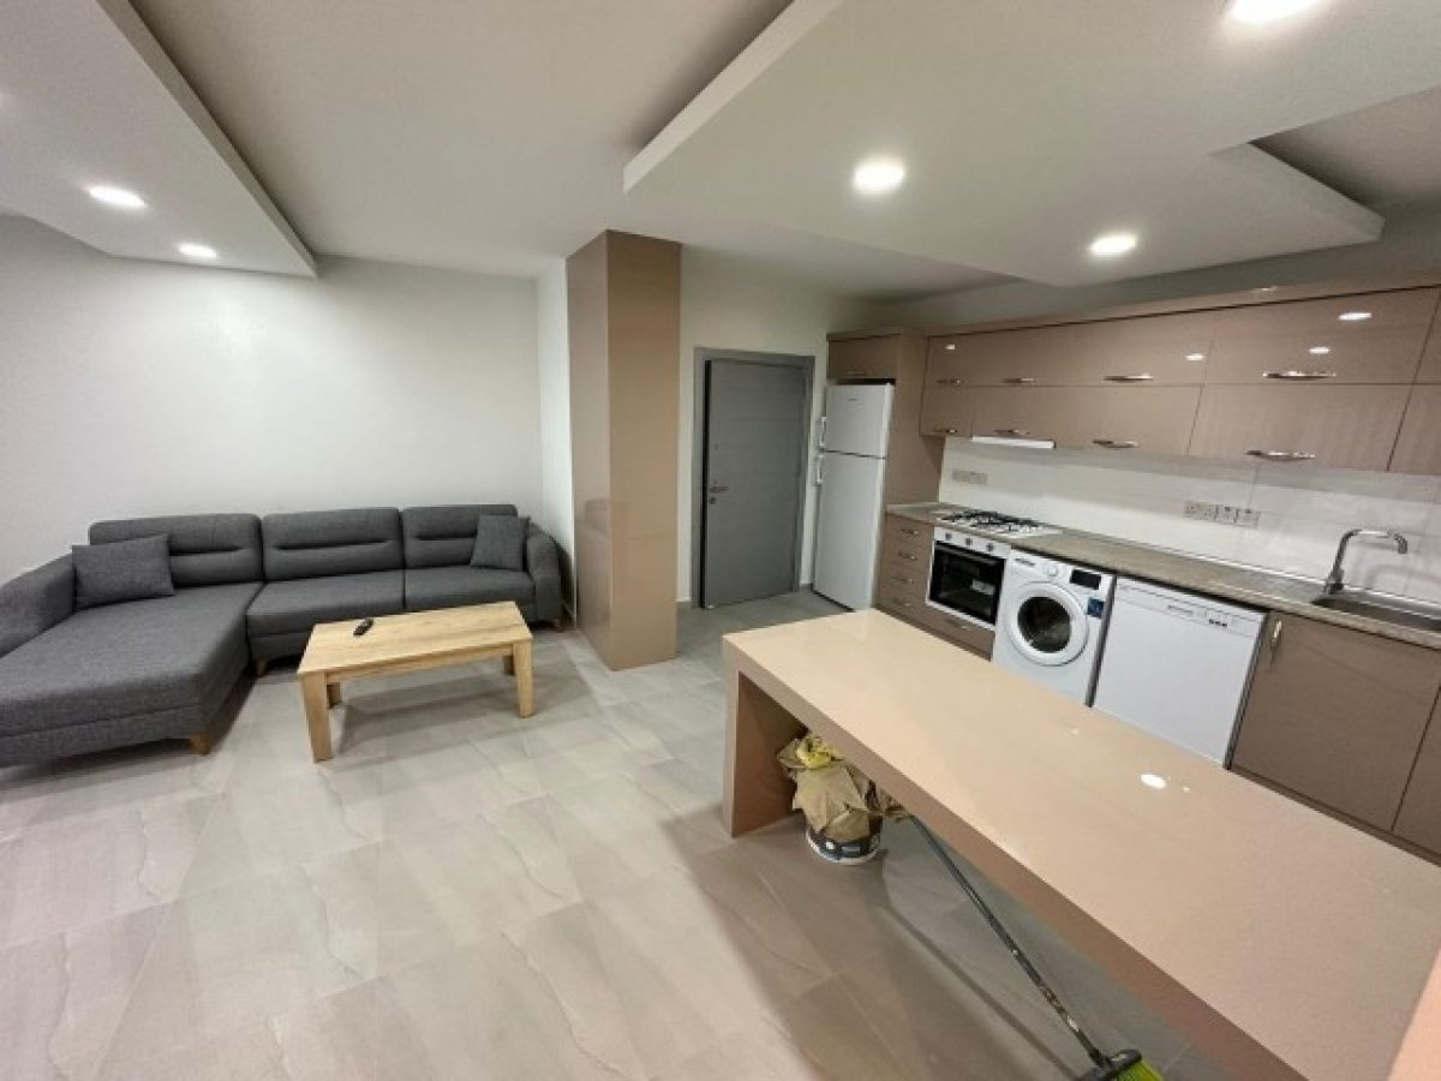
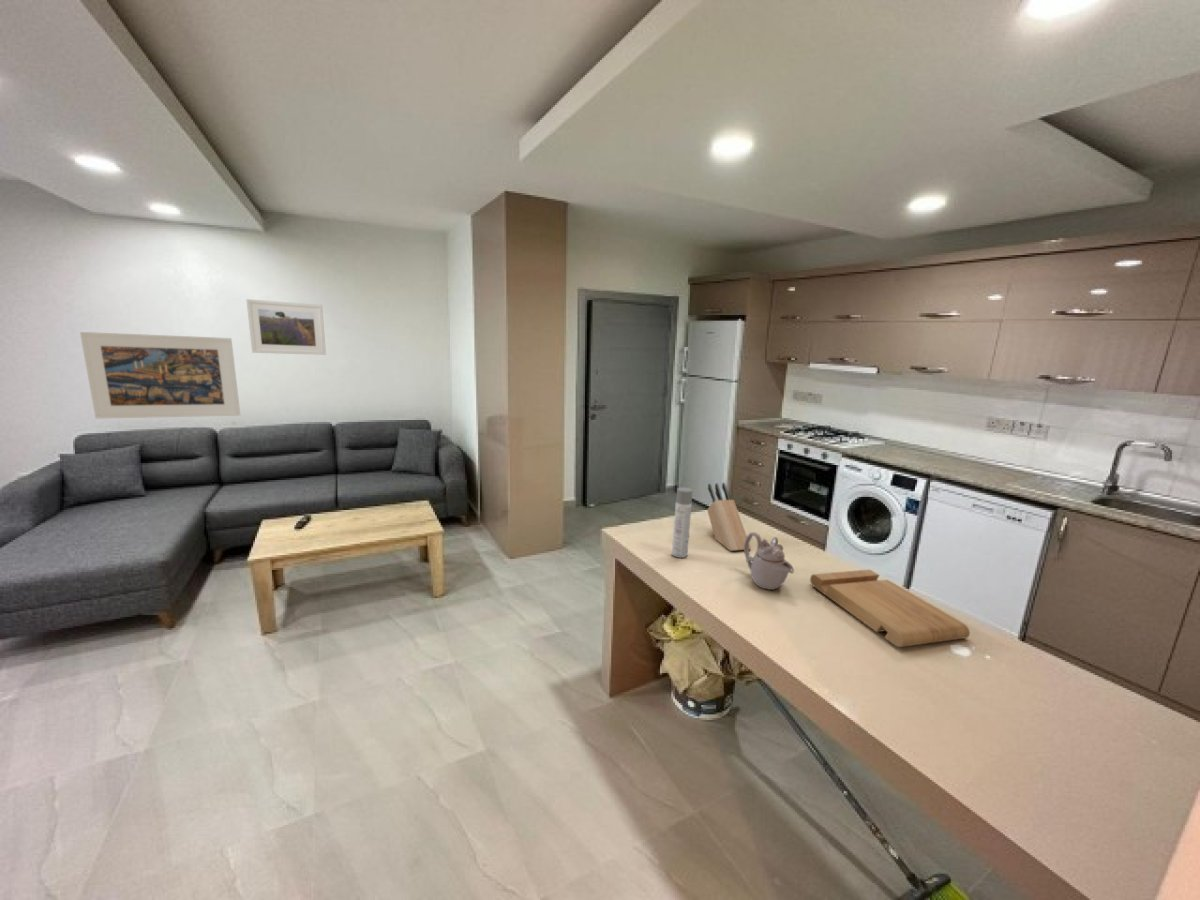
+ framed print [79,331,241,420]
+ spray bottle [671,486,693,559]
+ knife block [706,482,752,552]
+ cutting board [809,569,971,648]
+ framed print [245,298,327,356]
+ teapot [743,531,795,591]
